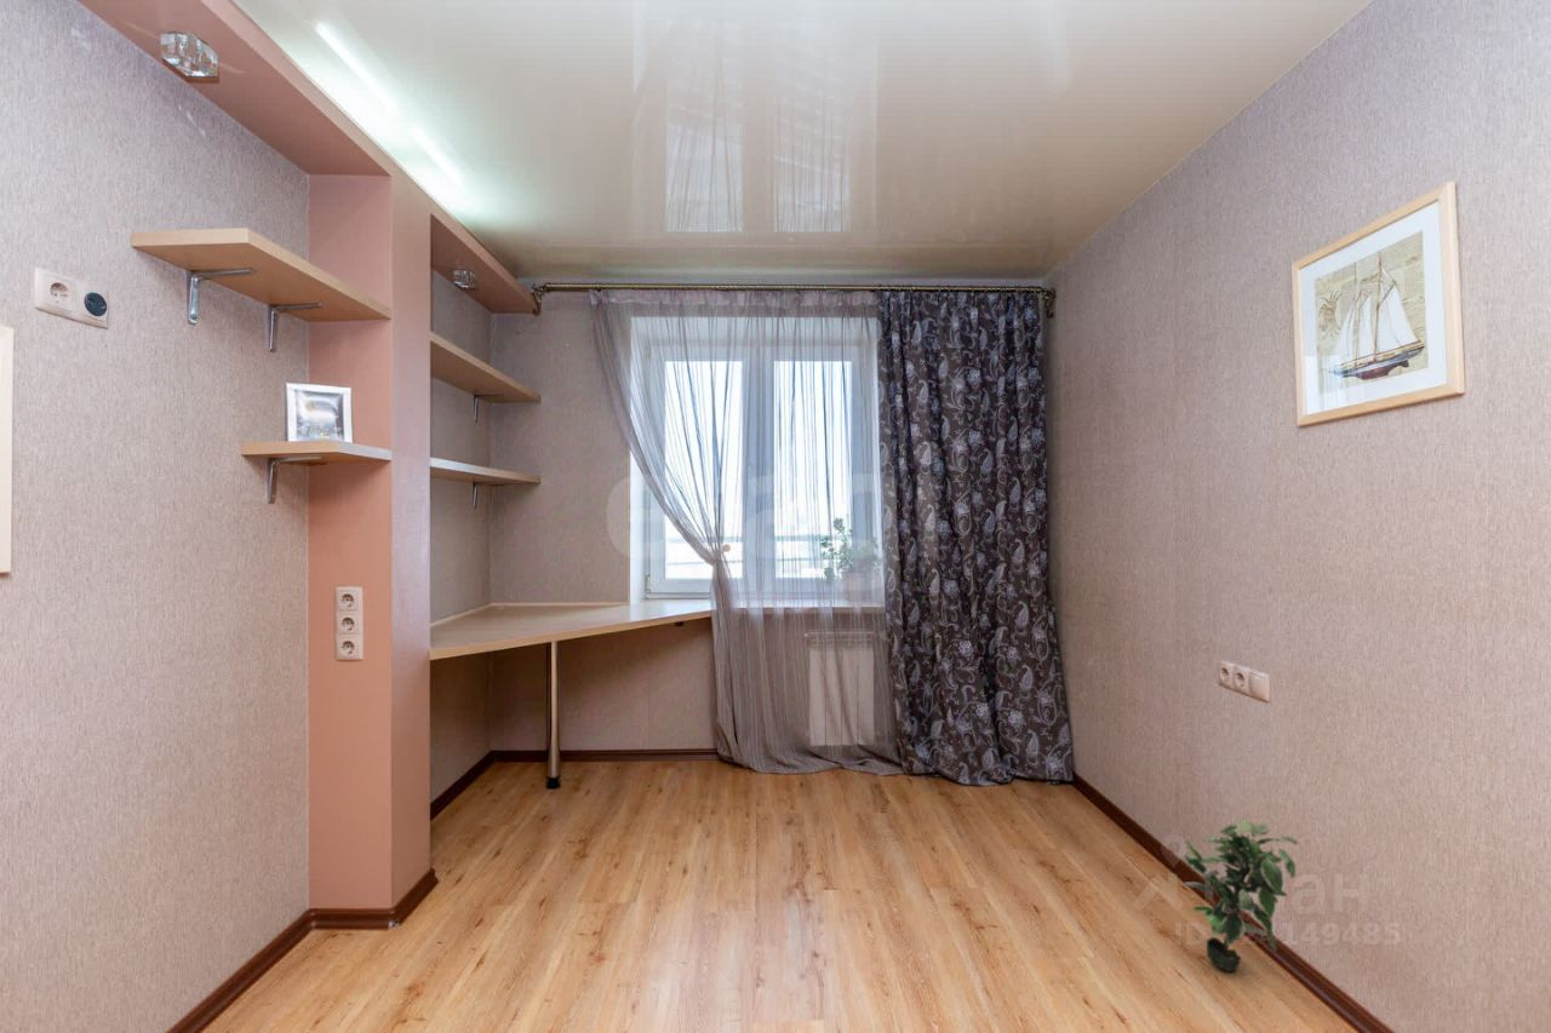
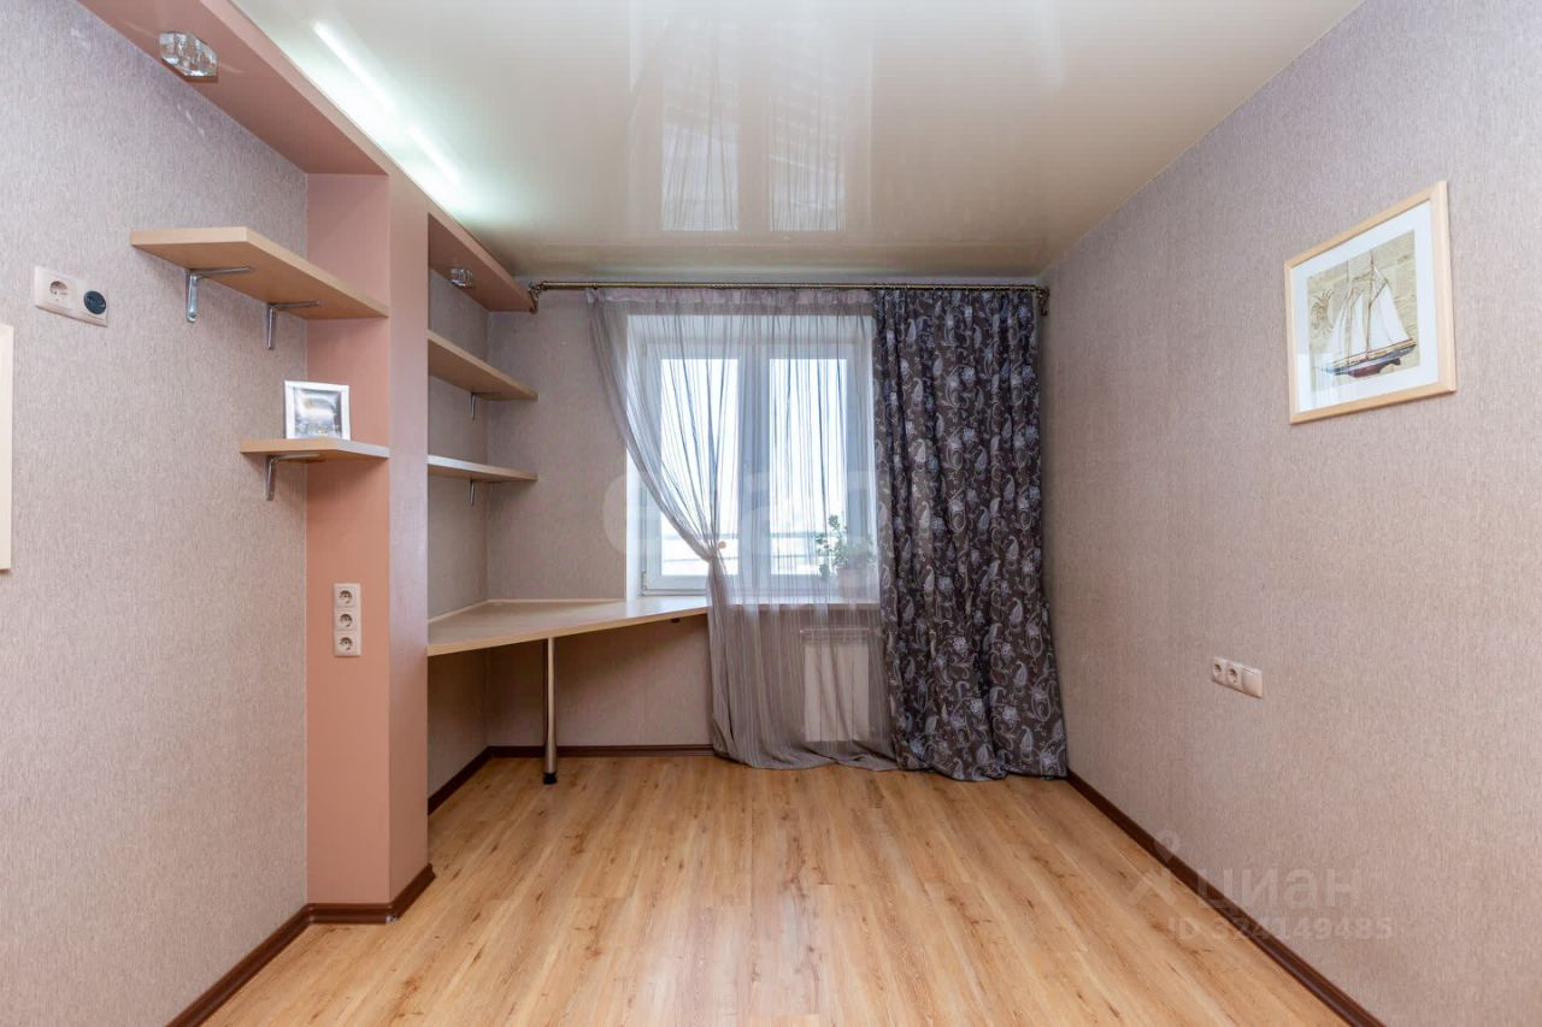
- potted plant [1183,819,1300,972]
